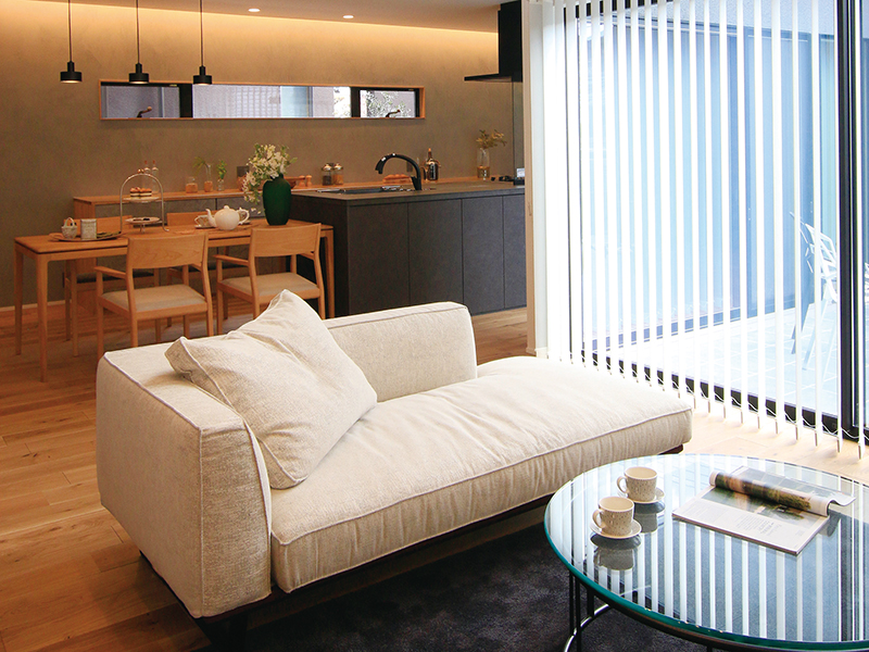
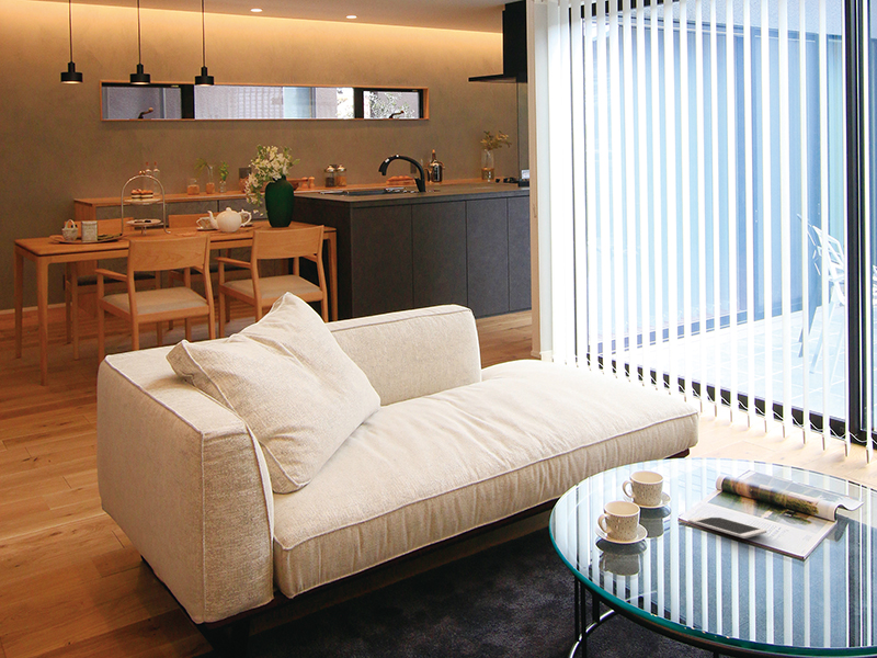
+ cell phone [686,517,767,540]
